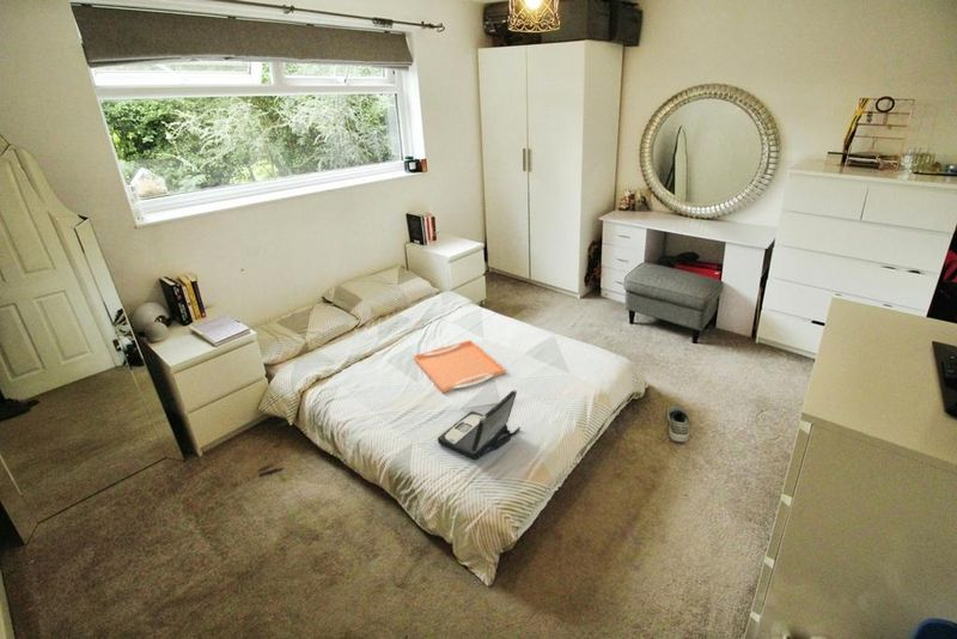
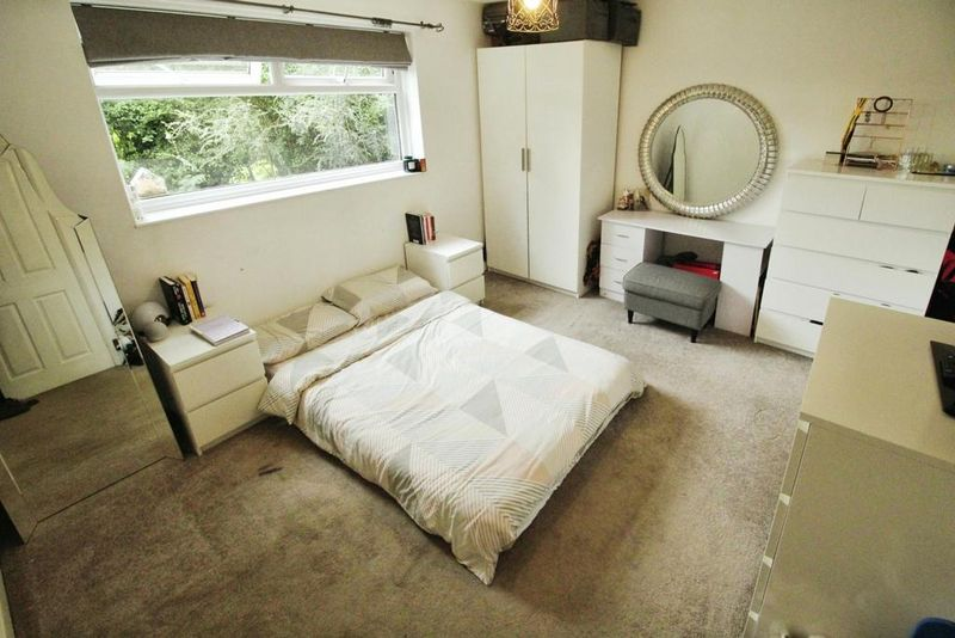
- laptop [437,389,522,461]
- shoe [666,402,690,443]
- serving tray [412,339,506,394]
